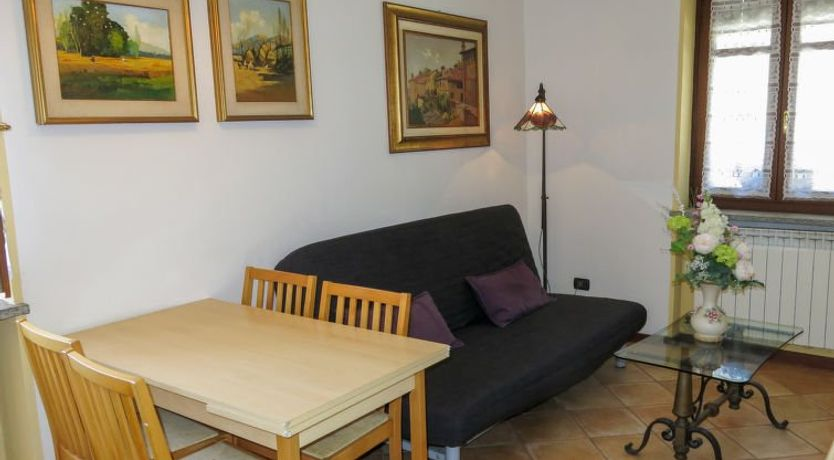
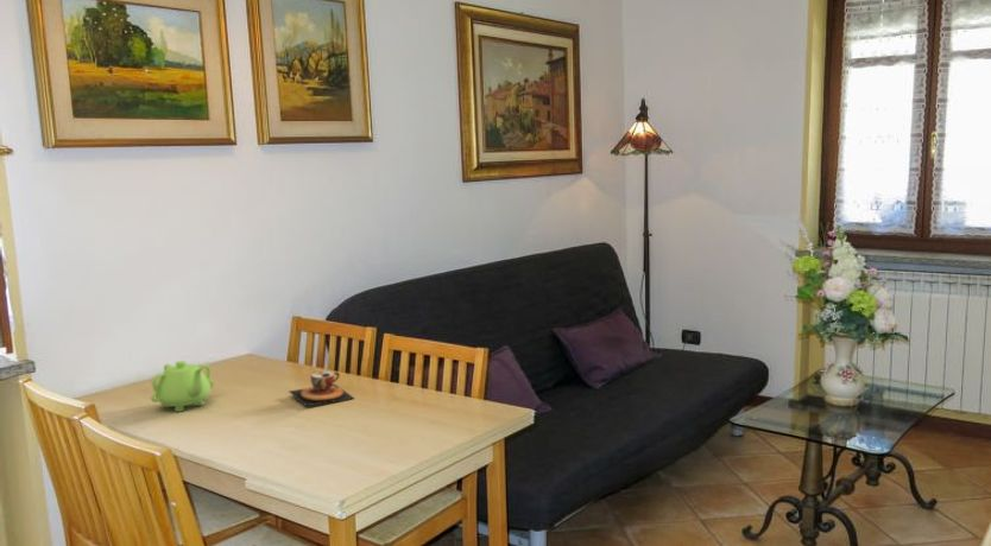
+ teacup [288,369,356,407]
+ teapot [150,360,215,413]
